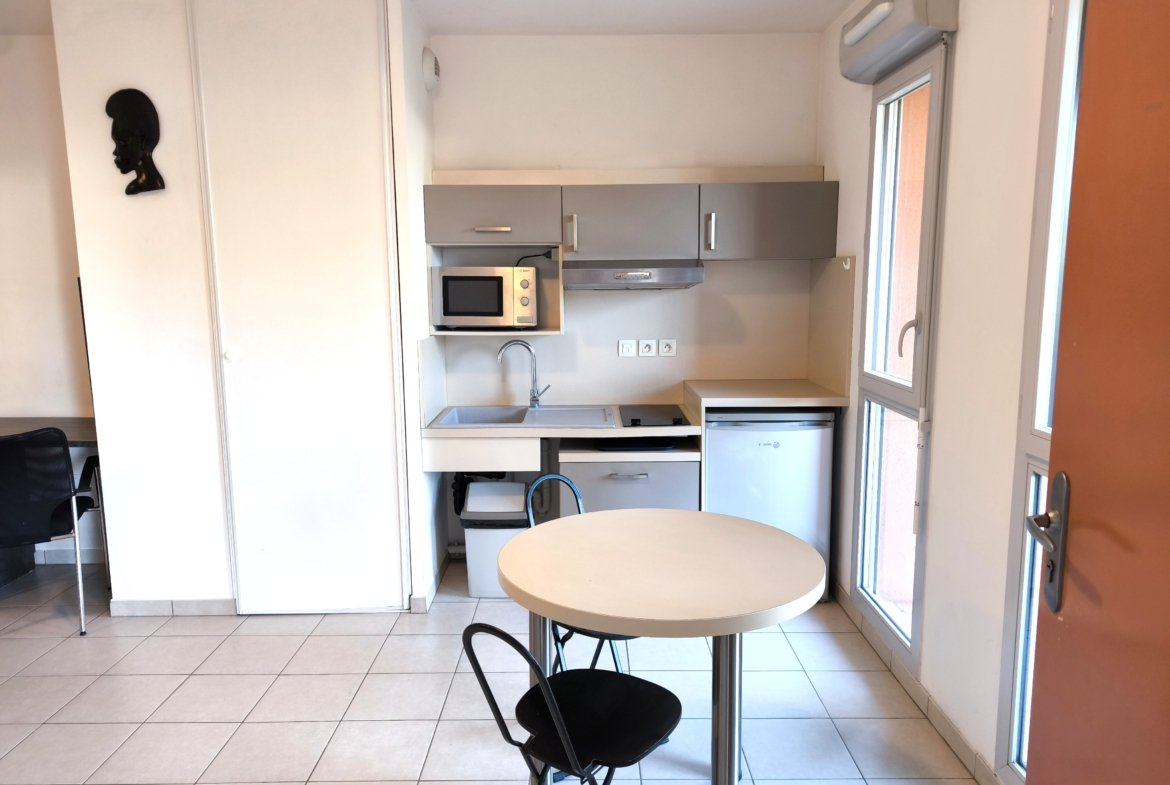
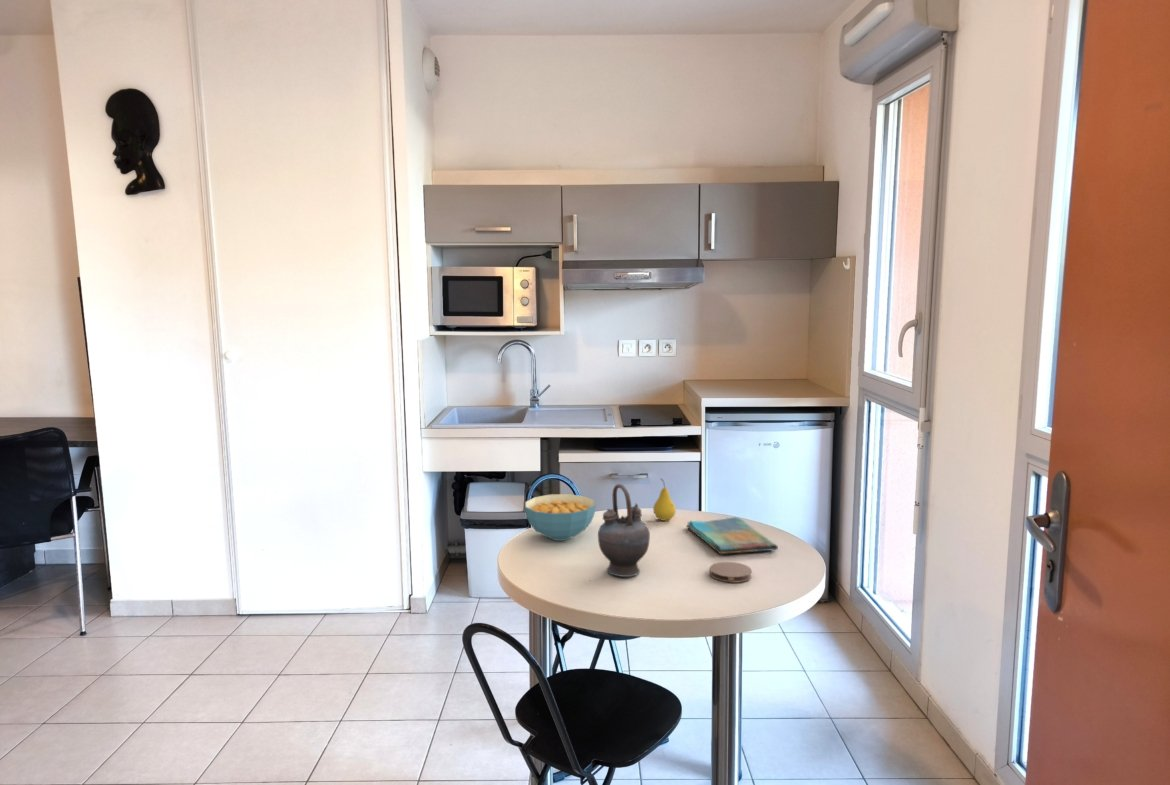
+ teapot [597,483,651,578]
+ cereal bowl [524,493,597,542]
+ fruit [652,478,677,522]
+ coaster [709,561,753,583]
+ dish towel [686,516,779,555]
